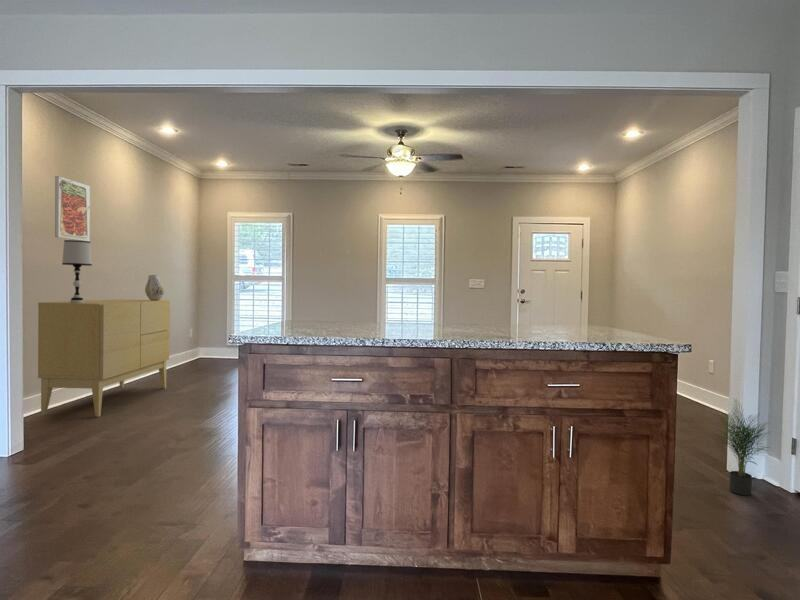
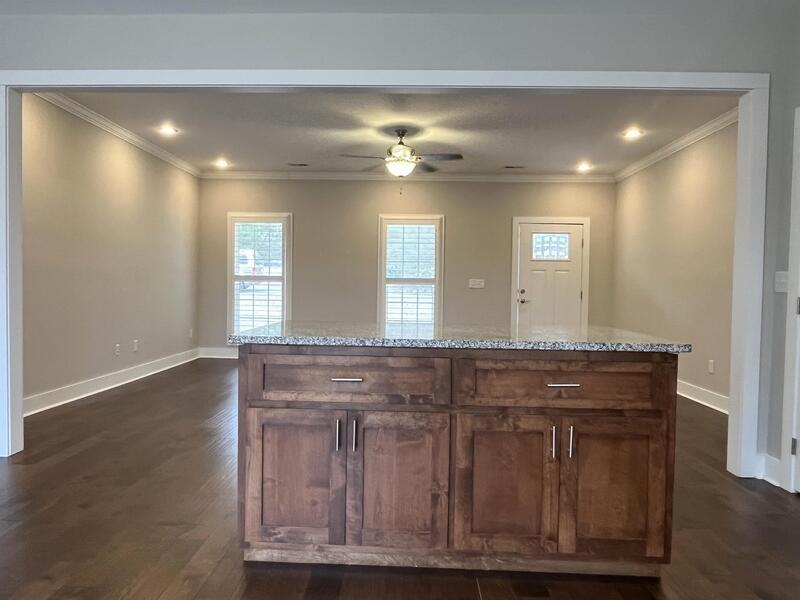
- sideboard [37,298,171,418]
- table lamp [61,239,93,303]
- potted plant [708,397,772,496]
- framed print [54,175,91,242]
- vase [144,274,165,300]
